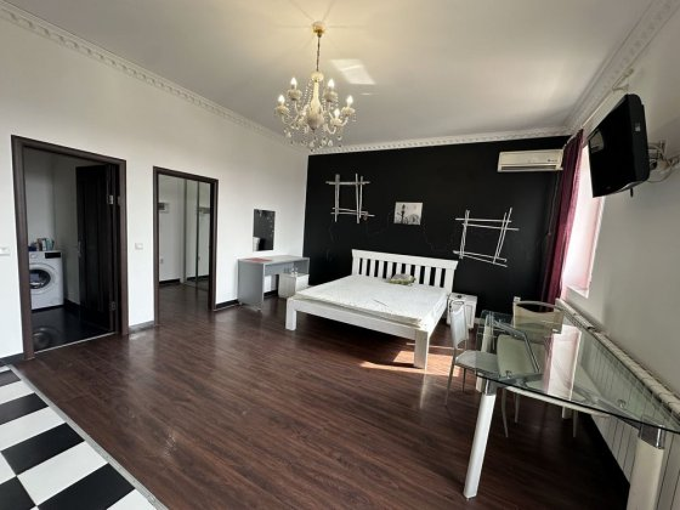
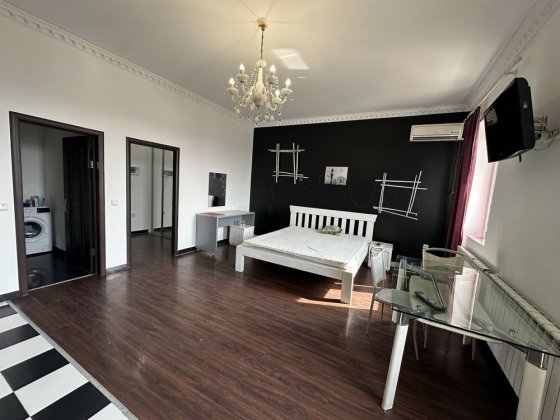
+ remote control [413,290,447,312]
